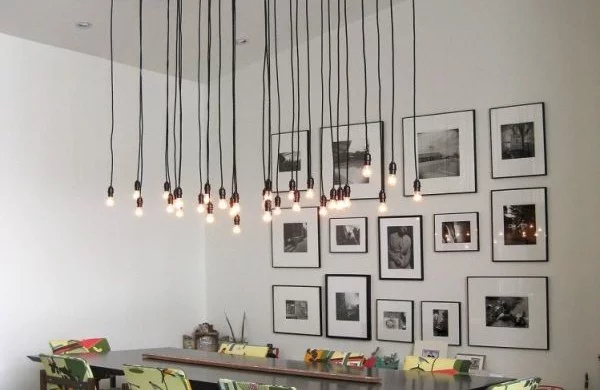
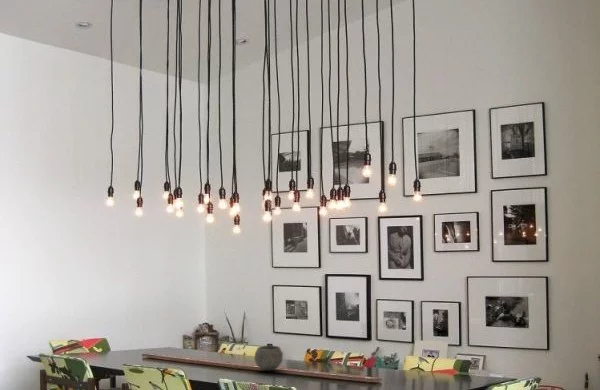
+ bowl [254,345,284,372]
